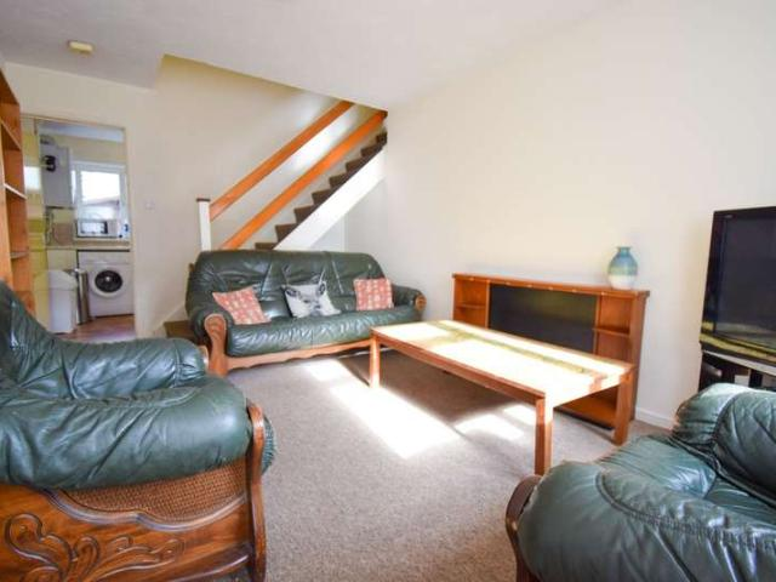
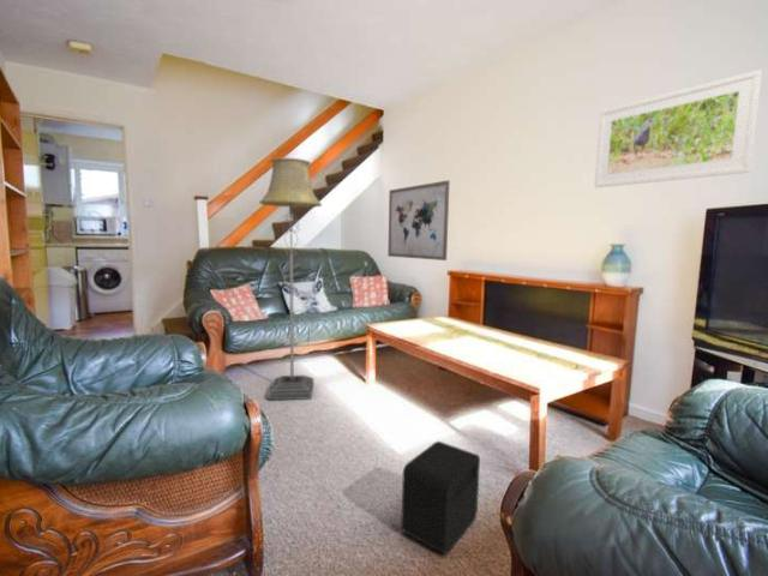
+ floor lamp [258,157,323,401]
+ wall art [386,179,451,262]
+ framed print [593,68,763,188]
+ air purifier [400,440,481,556]
